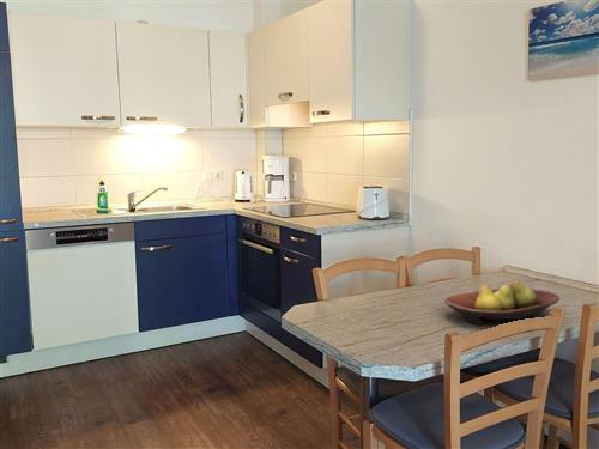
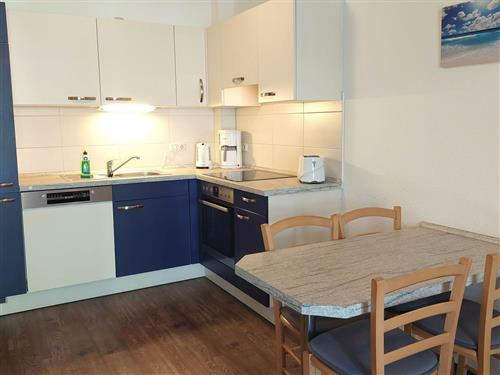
- fruit bowl [443,280,561,326]
